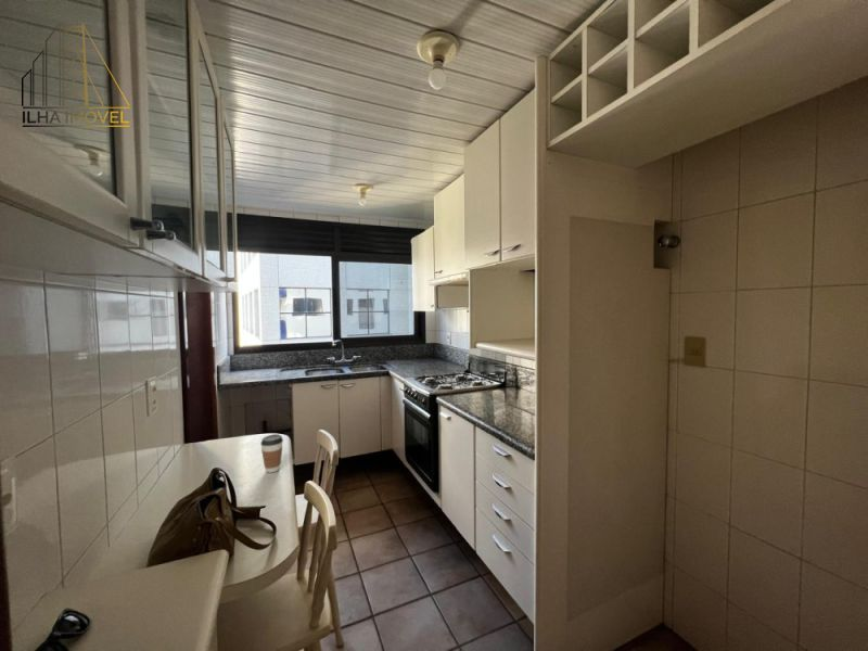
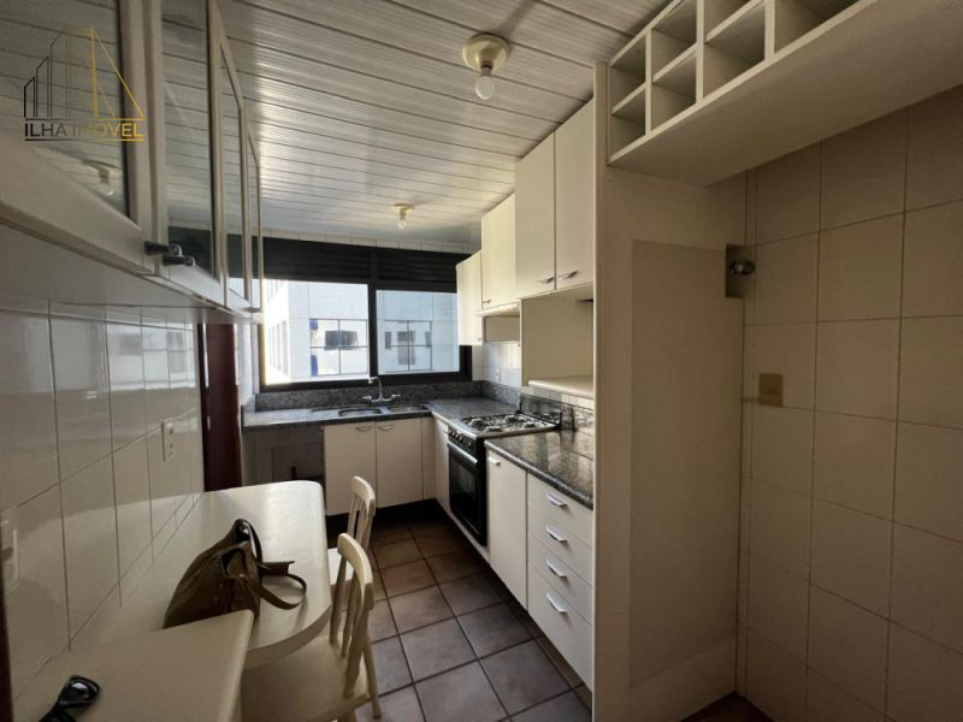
- coffee cup [259,433,284,474]
